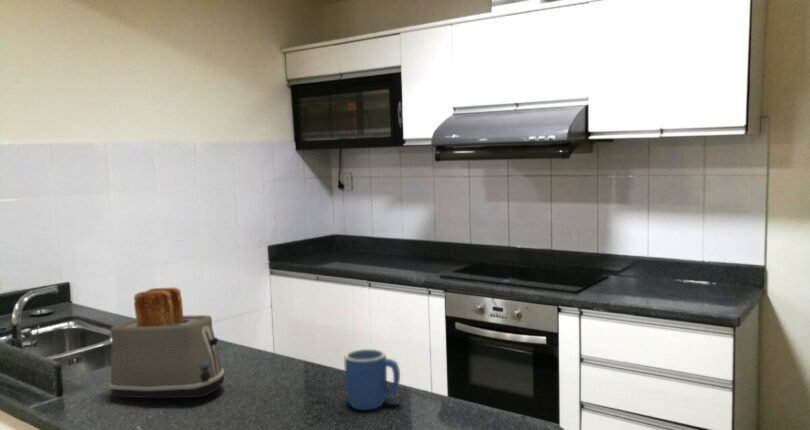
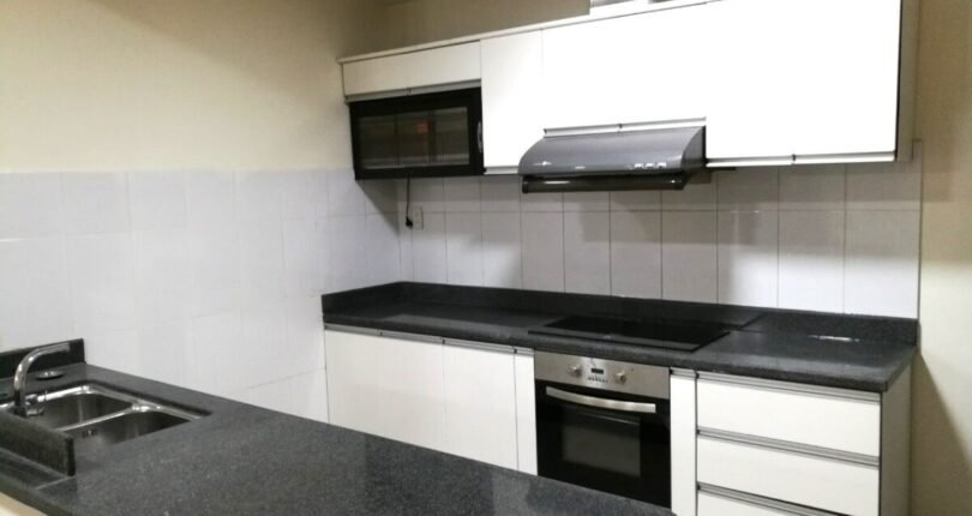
- mug [344,348,401,411]
- toaster [109,286,225,399]
